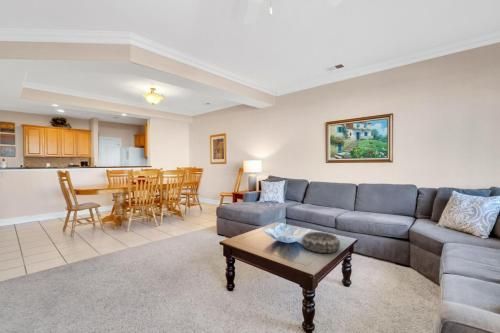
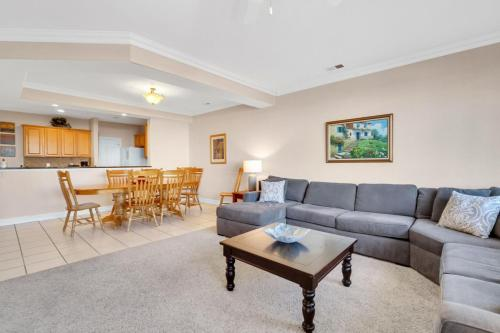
- decorative bowl [301,231,341,254]
